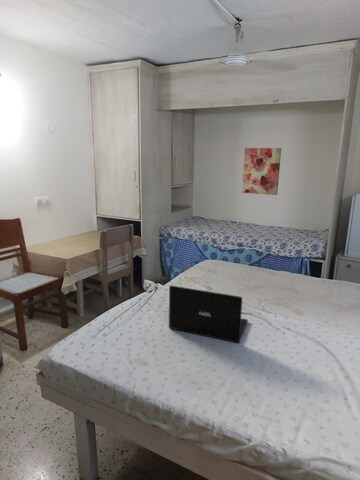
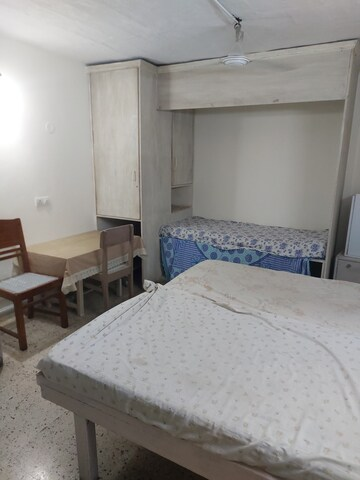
- laptop [168,285,249,344]
- wall art [241,147,282,196]
